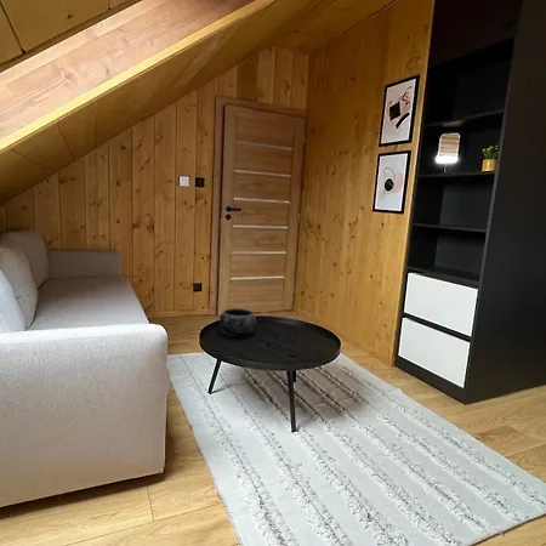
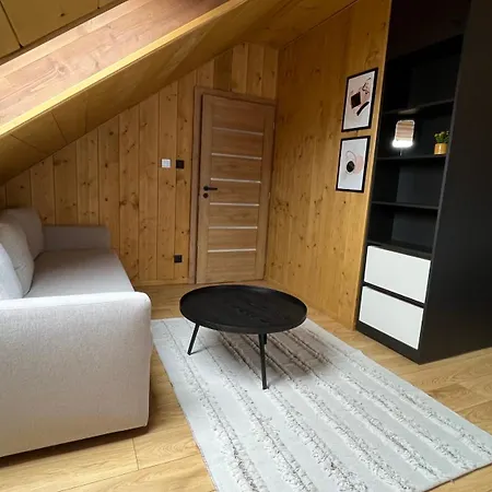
- decorative bowl [217,307,257,340]
